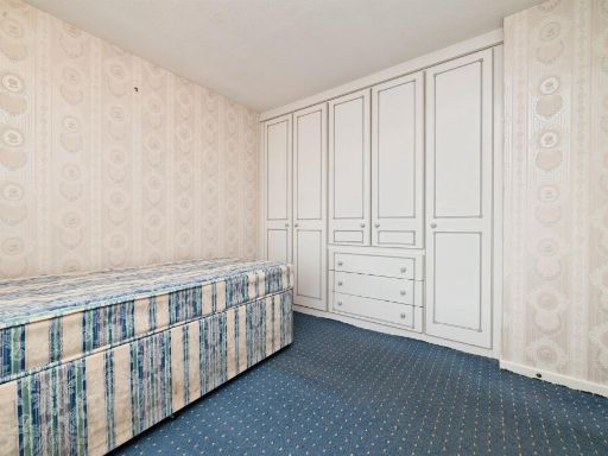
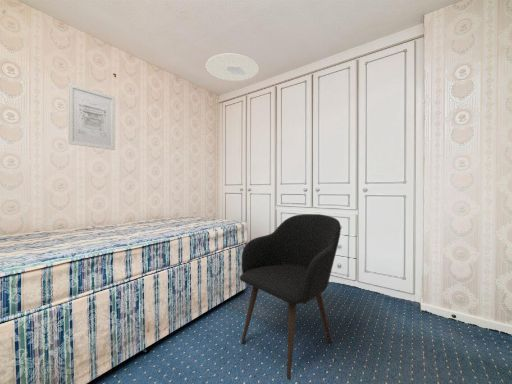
+ armchair [239,213,342,381]
+ ceiling light [205,53,260,82]
+ wall art [67,82,116,151]
